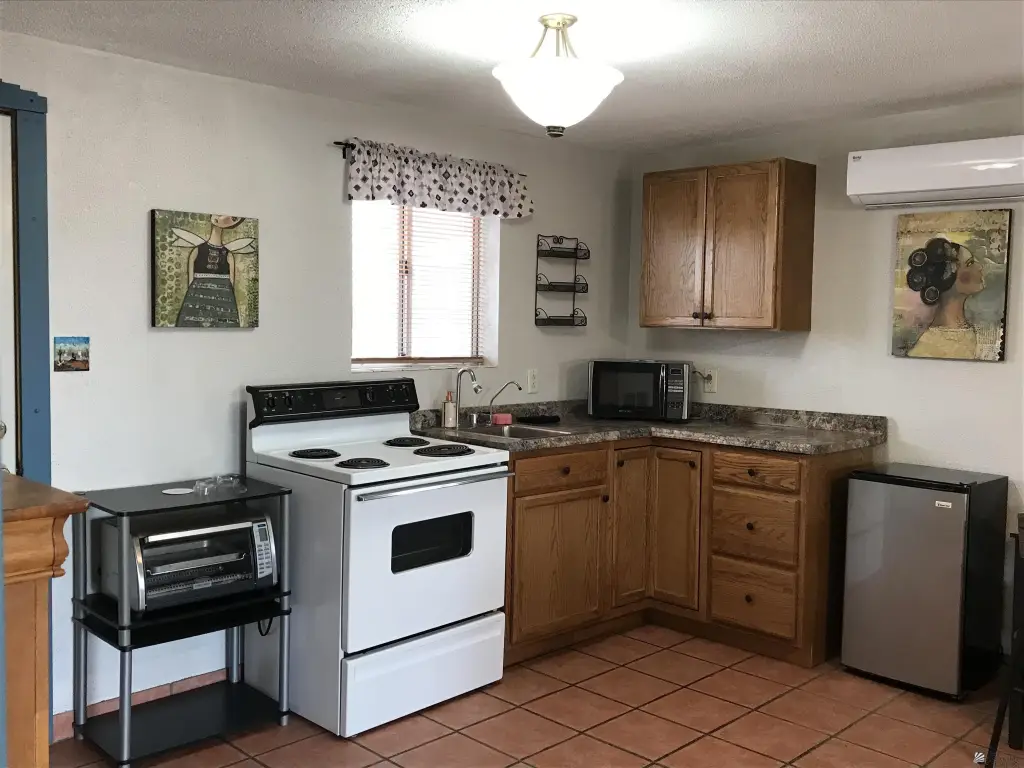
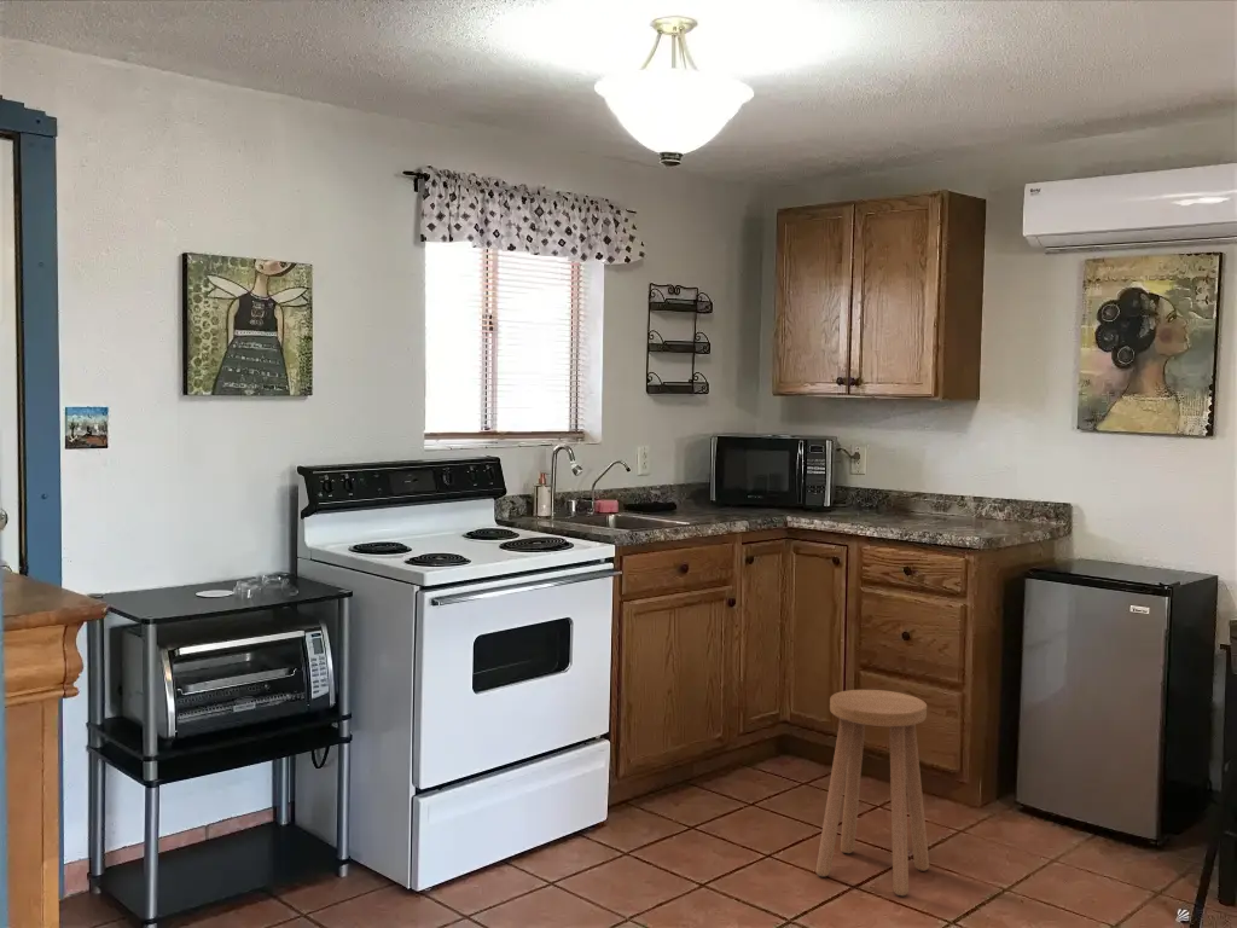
+ stool [815,689,930,897]
